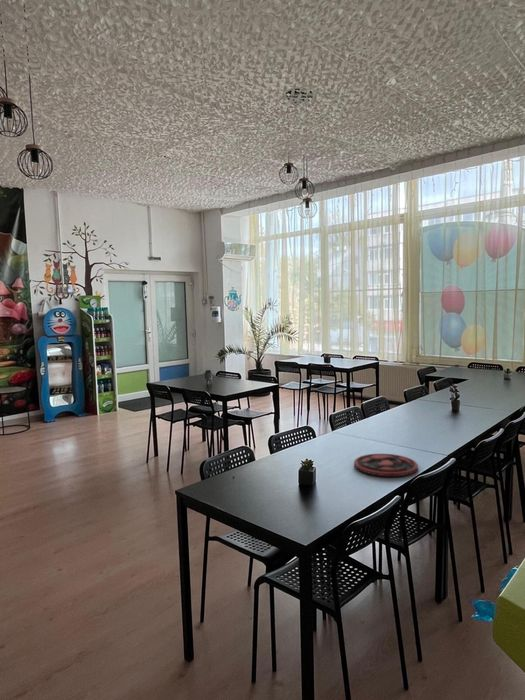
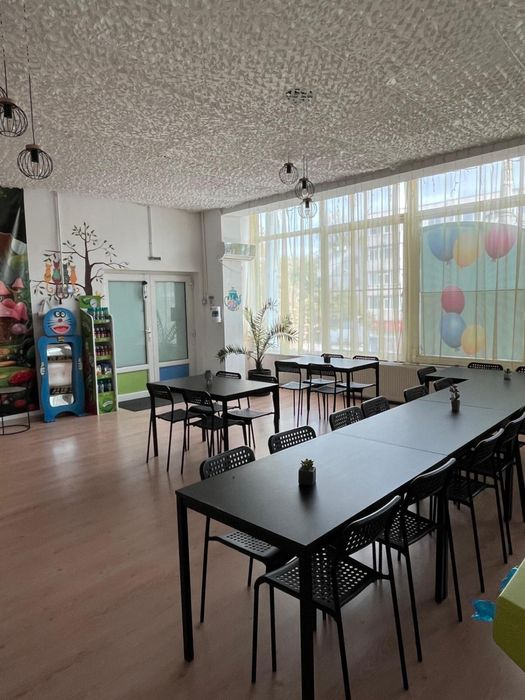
- plate [353,453,419,477]
